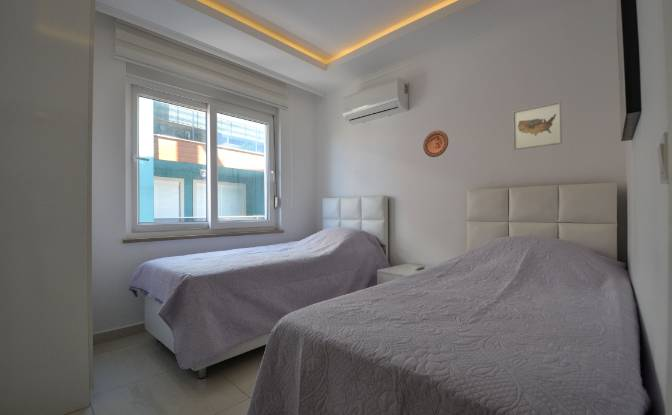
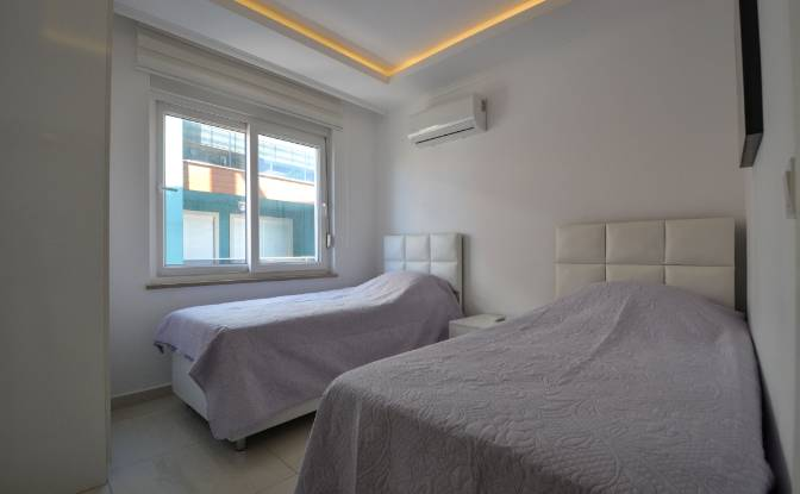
- decorative plate [422,130,449,158]
- wall art [512,100,563,151]
